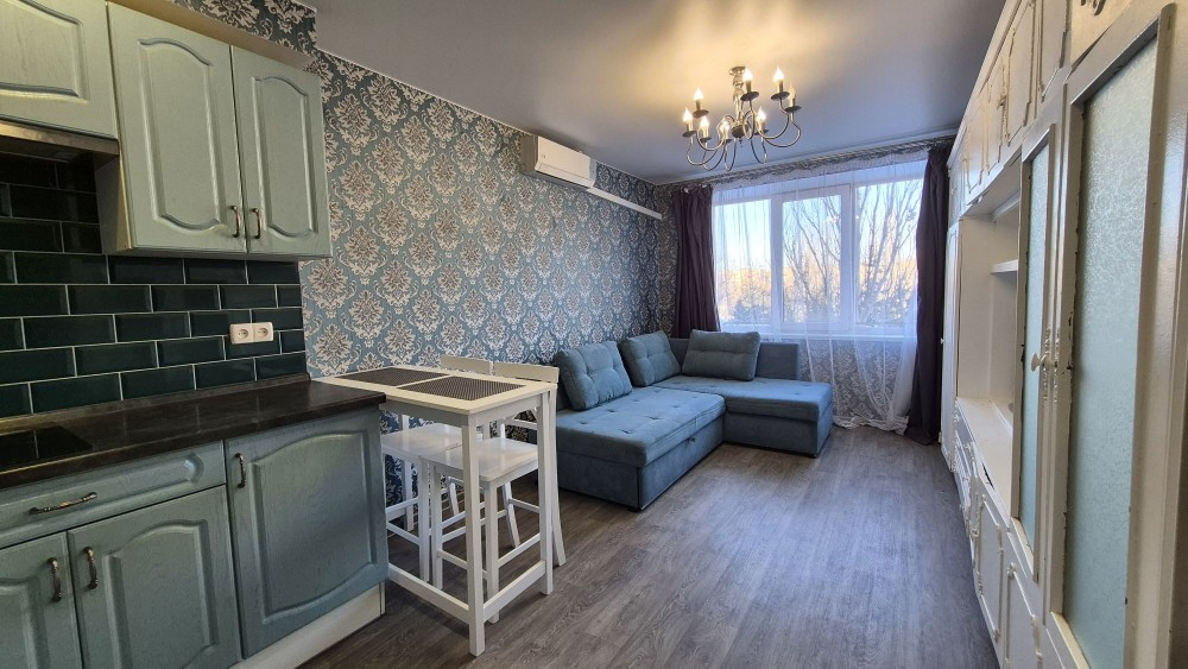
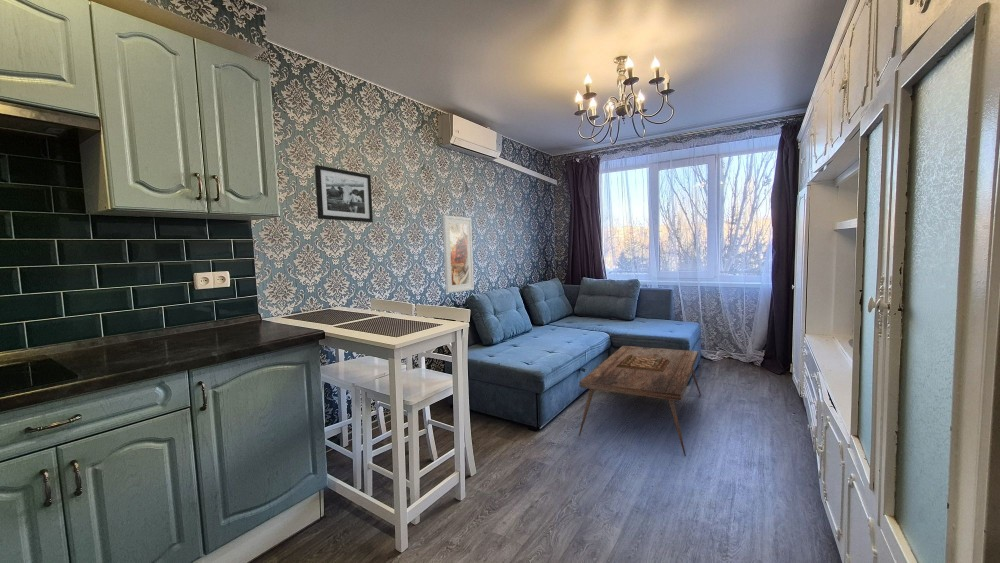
+ coffee table [578,345,702,458]
+ picture frame [314,164,374,223]
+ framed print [442,214,475,294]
